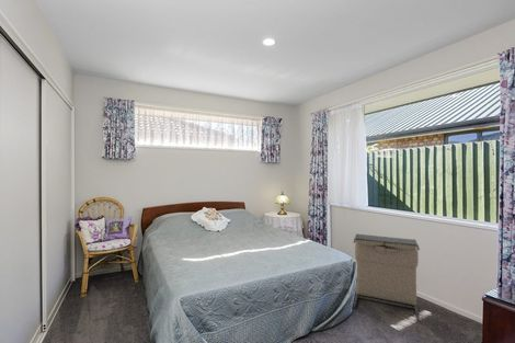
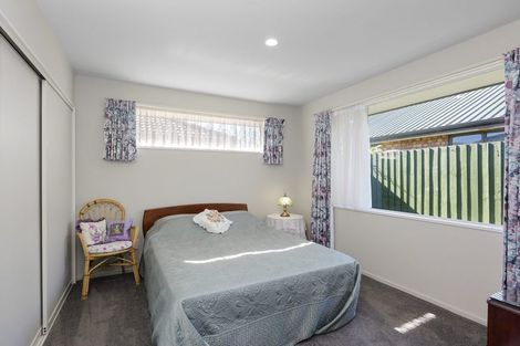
- laundry hamper [353,232,421,322]
